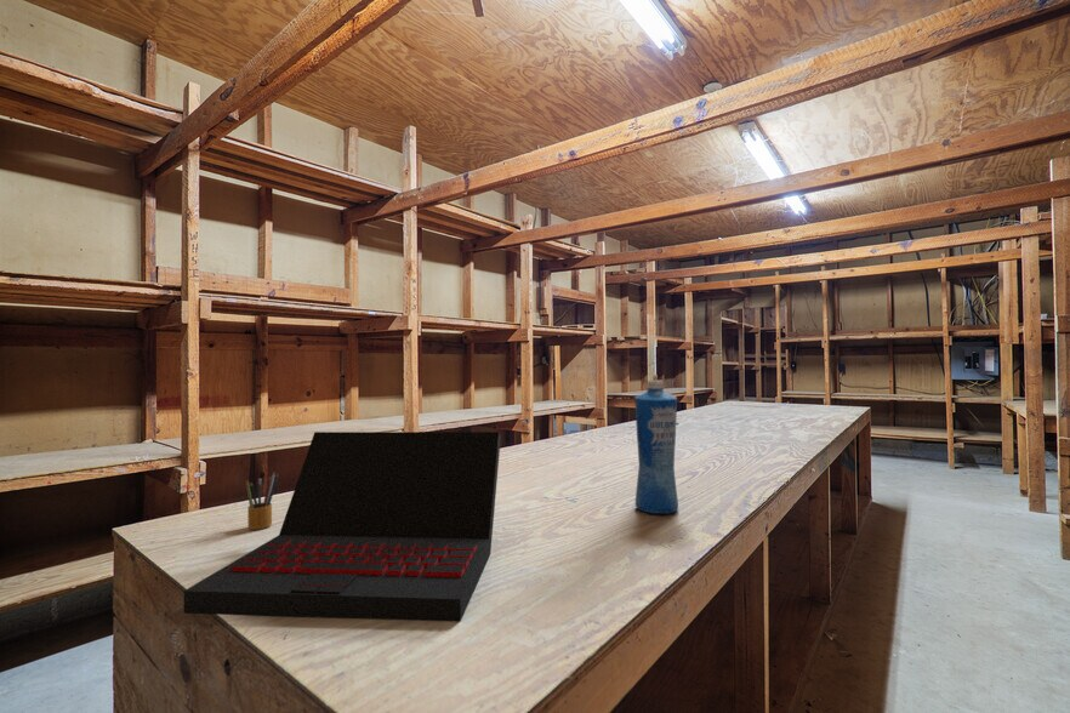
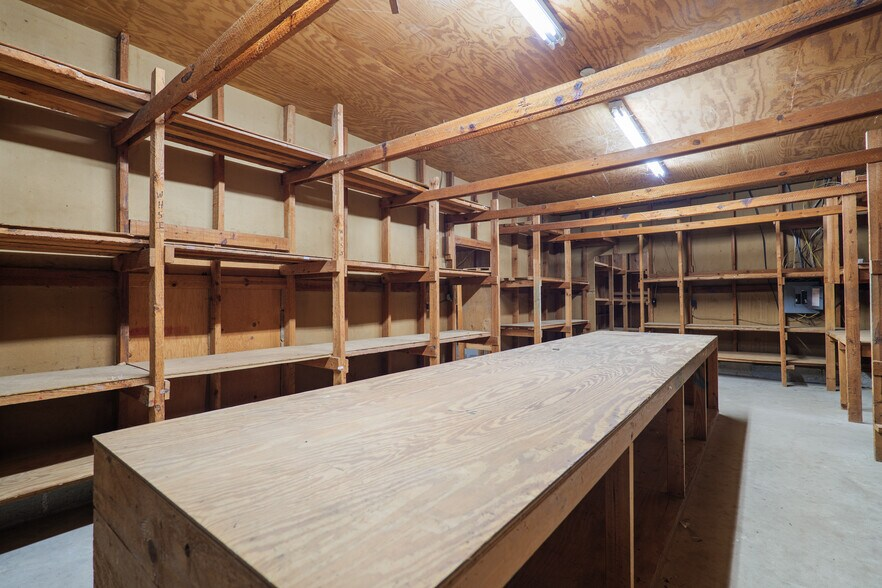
- laptop [183,430,502,622]
- pencil box [245,470,279,531]
- squeeze bottle [633,373,679,515]
